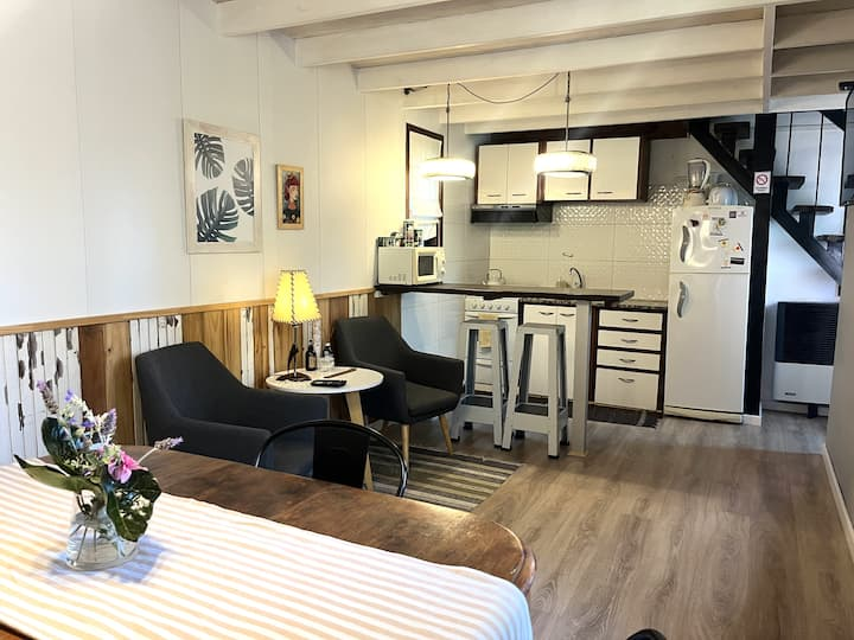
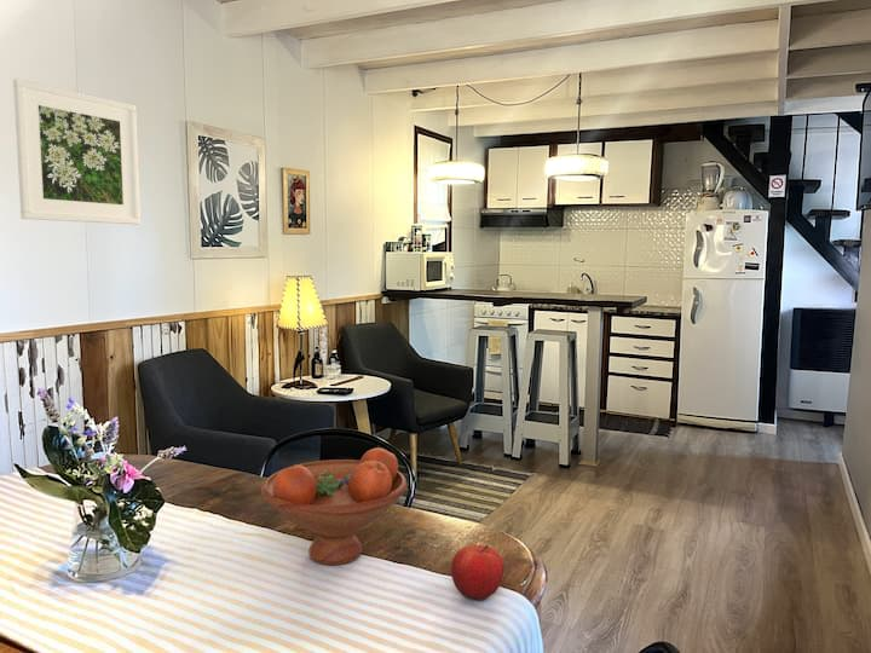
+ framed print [12,77,142,225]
+ fruit bowl [260,446,409,566]
+ fruit [450,543,506,601]
